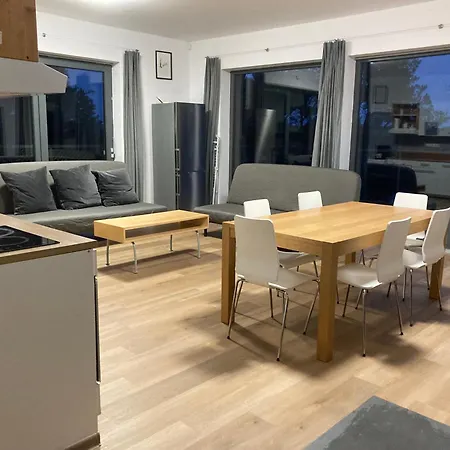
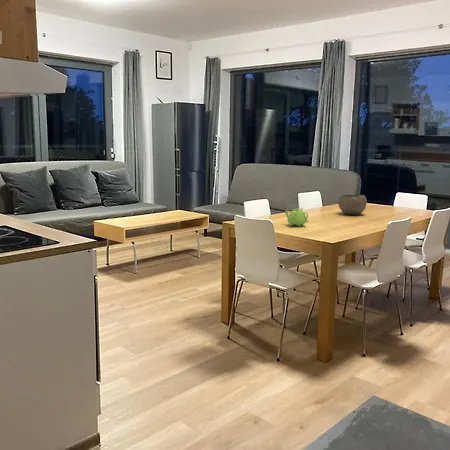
+ bowl [337,193,368,216]
+ teapot [284,207,309,228]
